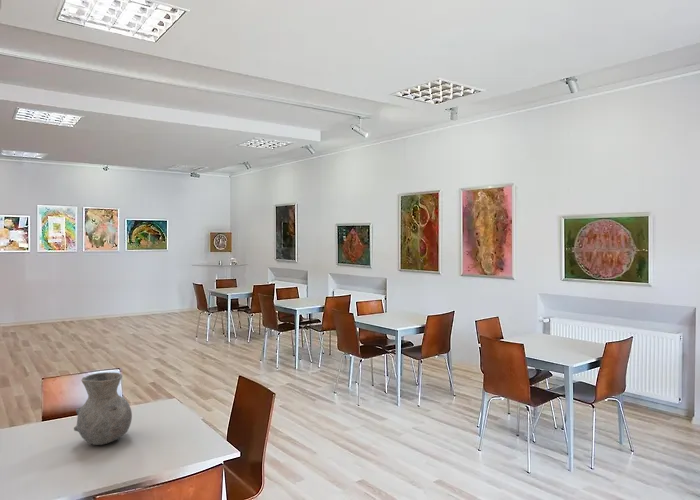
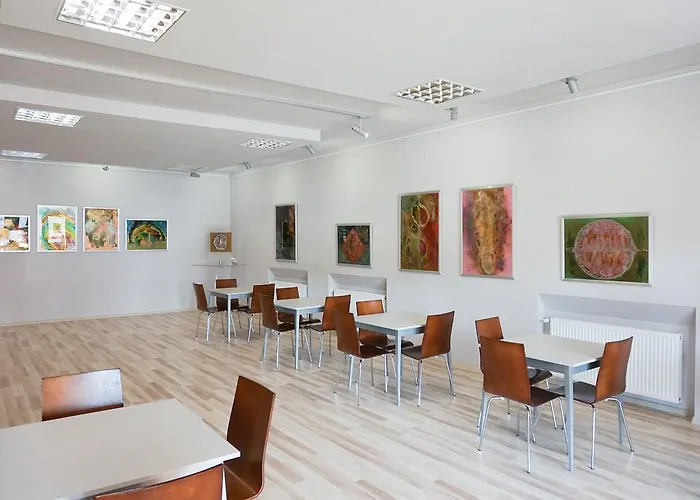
- vase [73,371,133,446]
